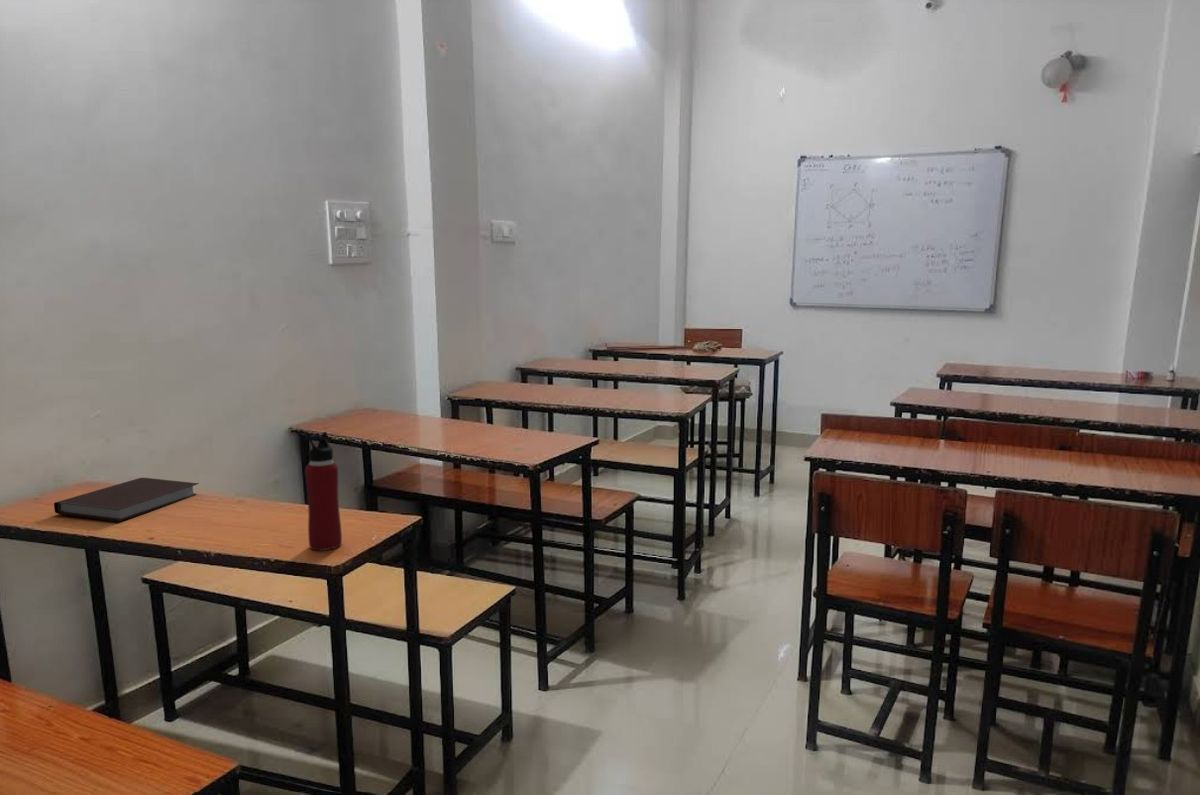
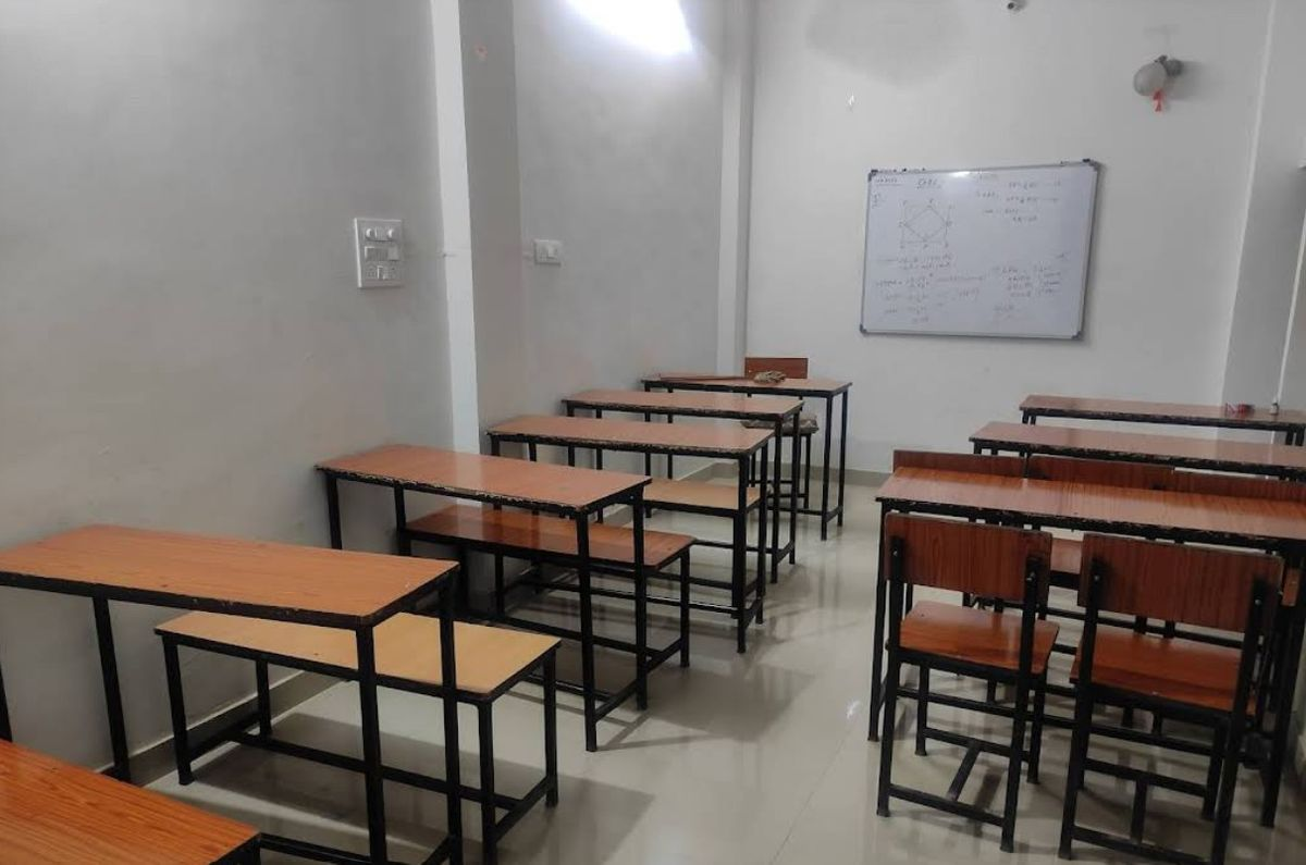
- notebook [53,477,200,523]
- water bottle [304,431,343,551]
